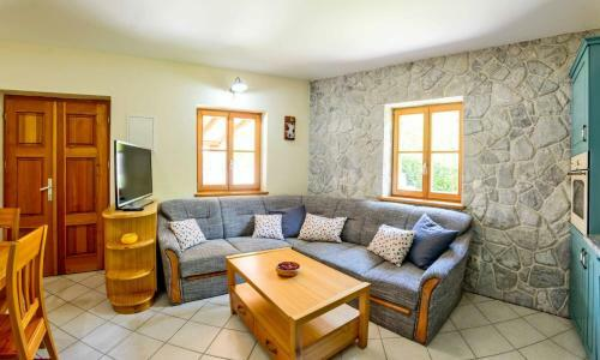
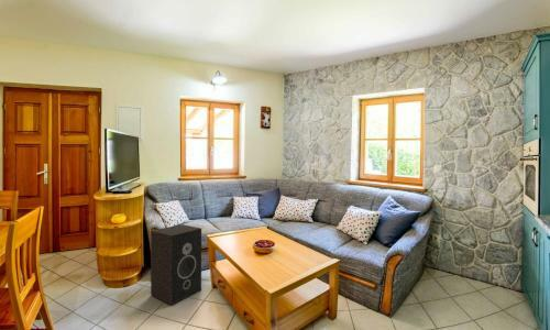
+ speaker [150,223,202,306]
